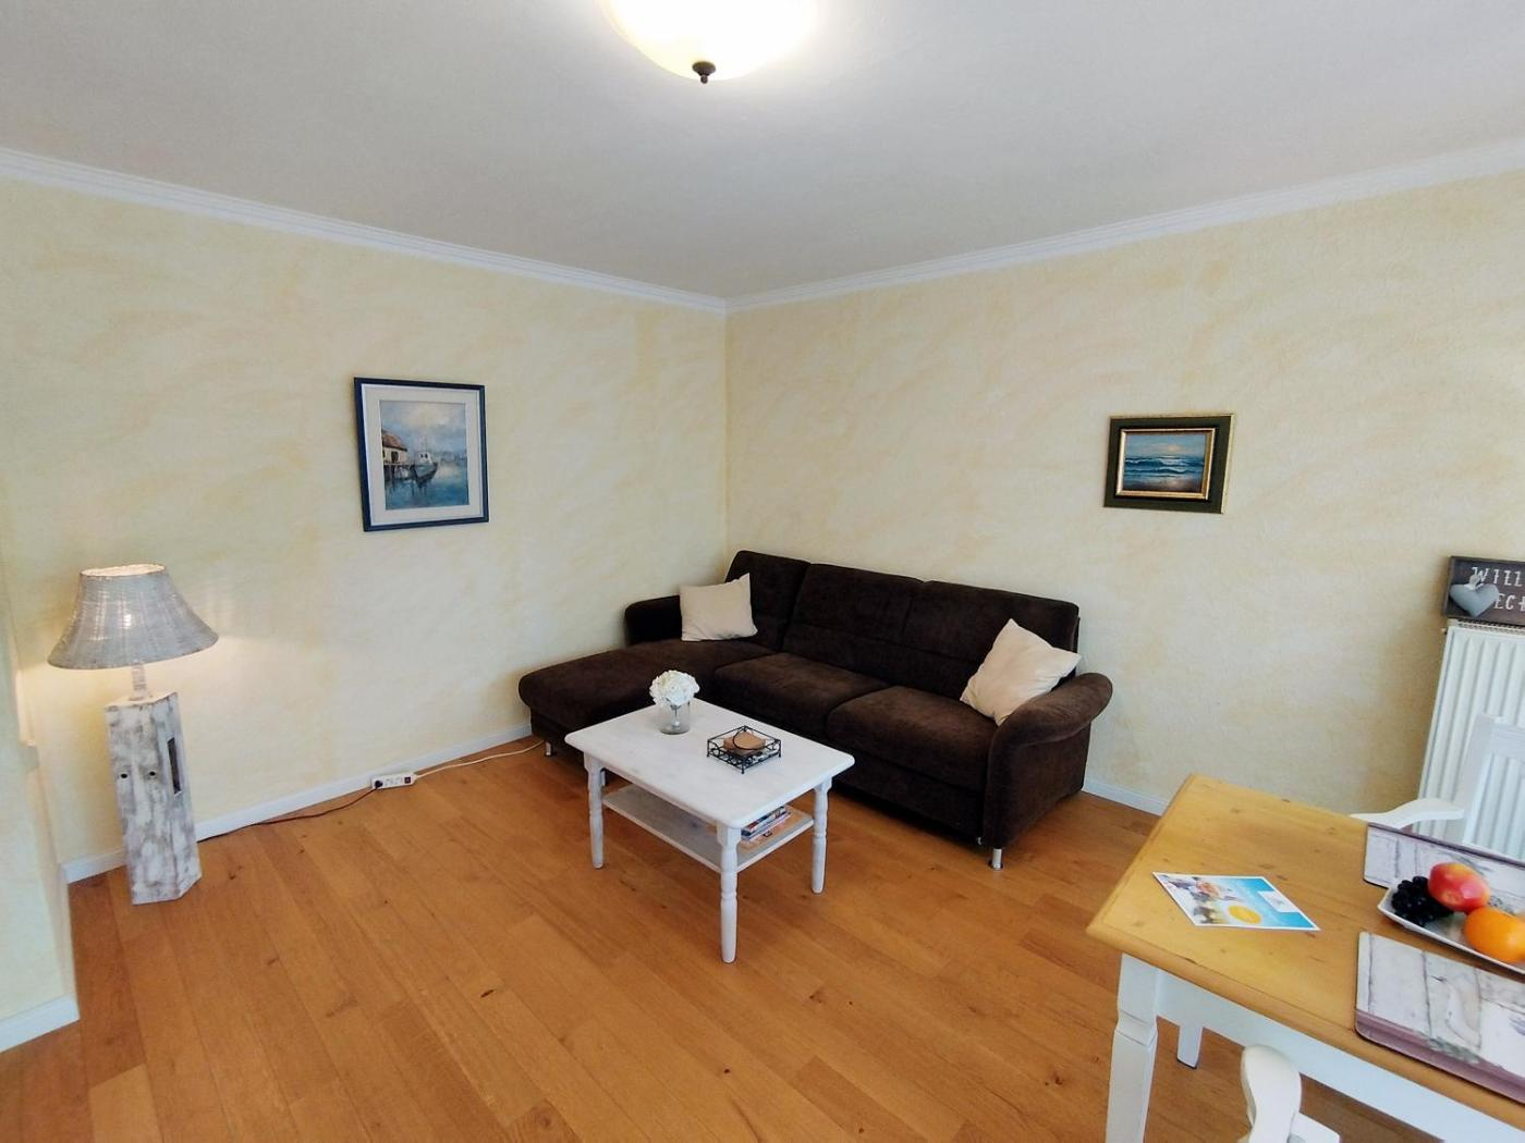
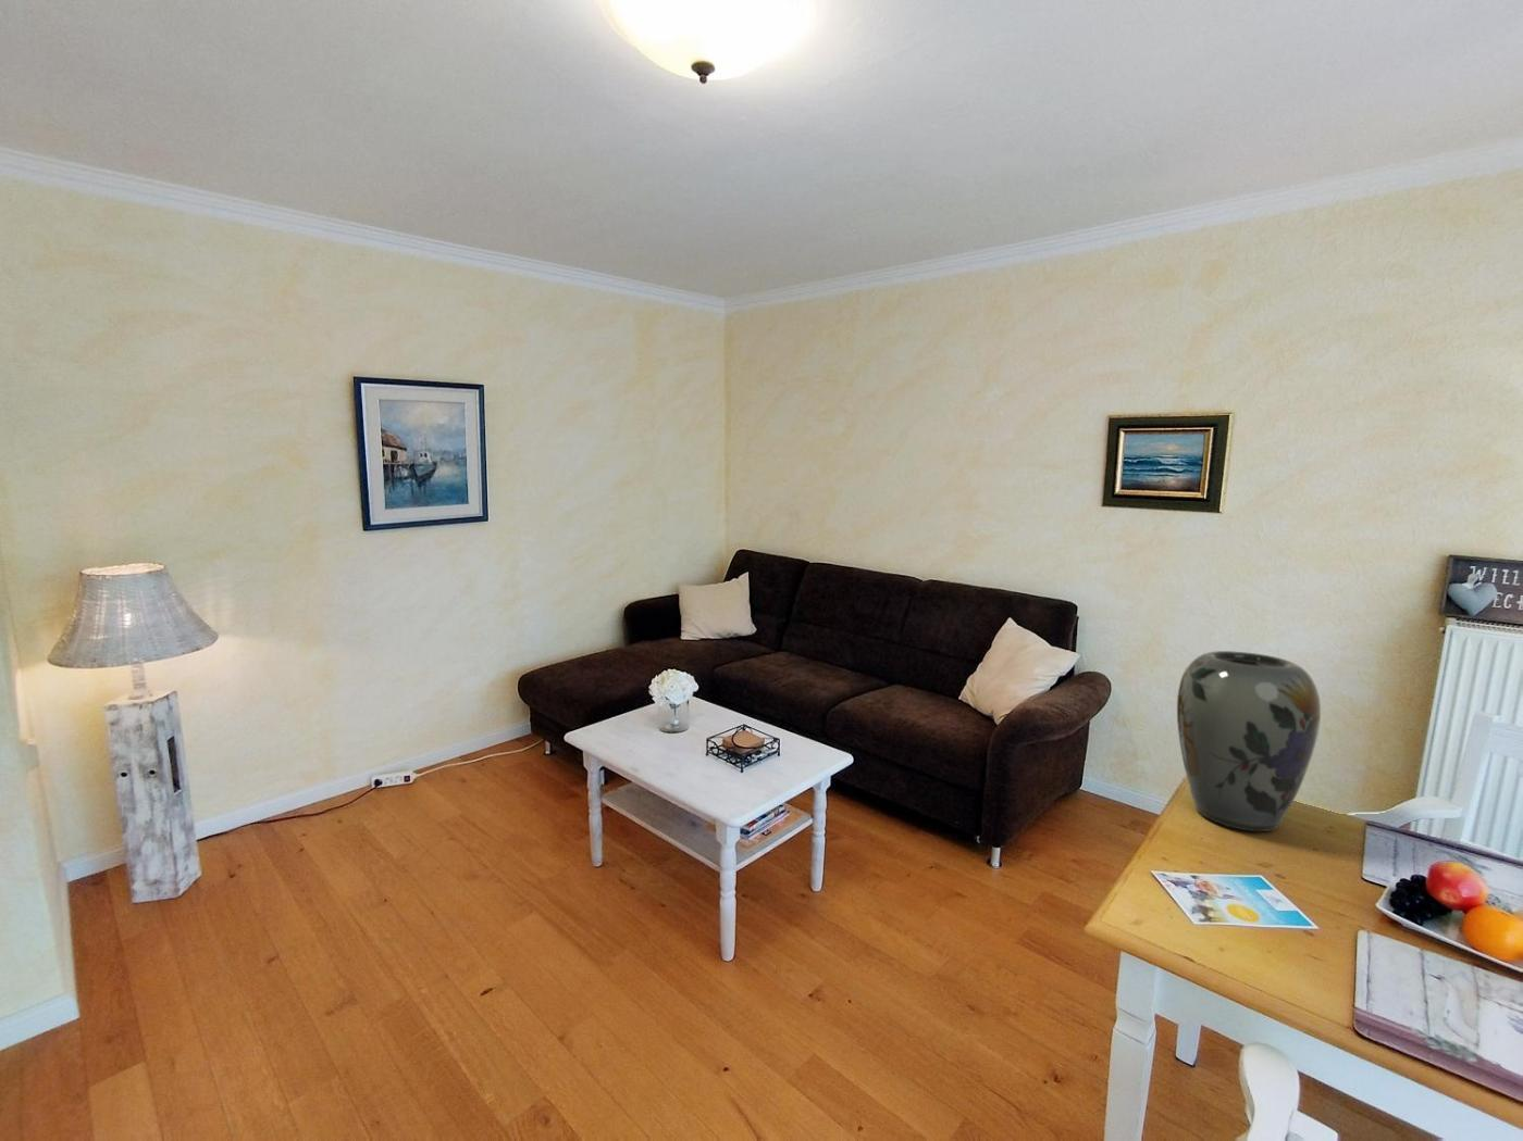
+ vase [1176,650,1322,833]
